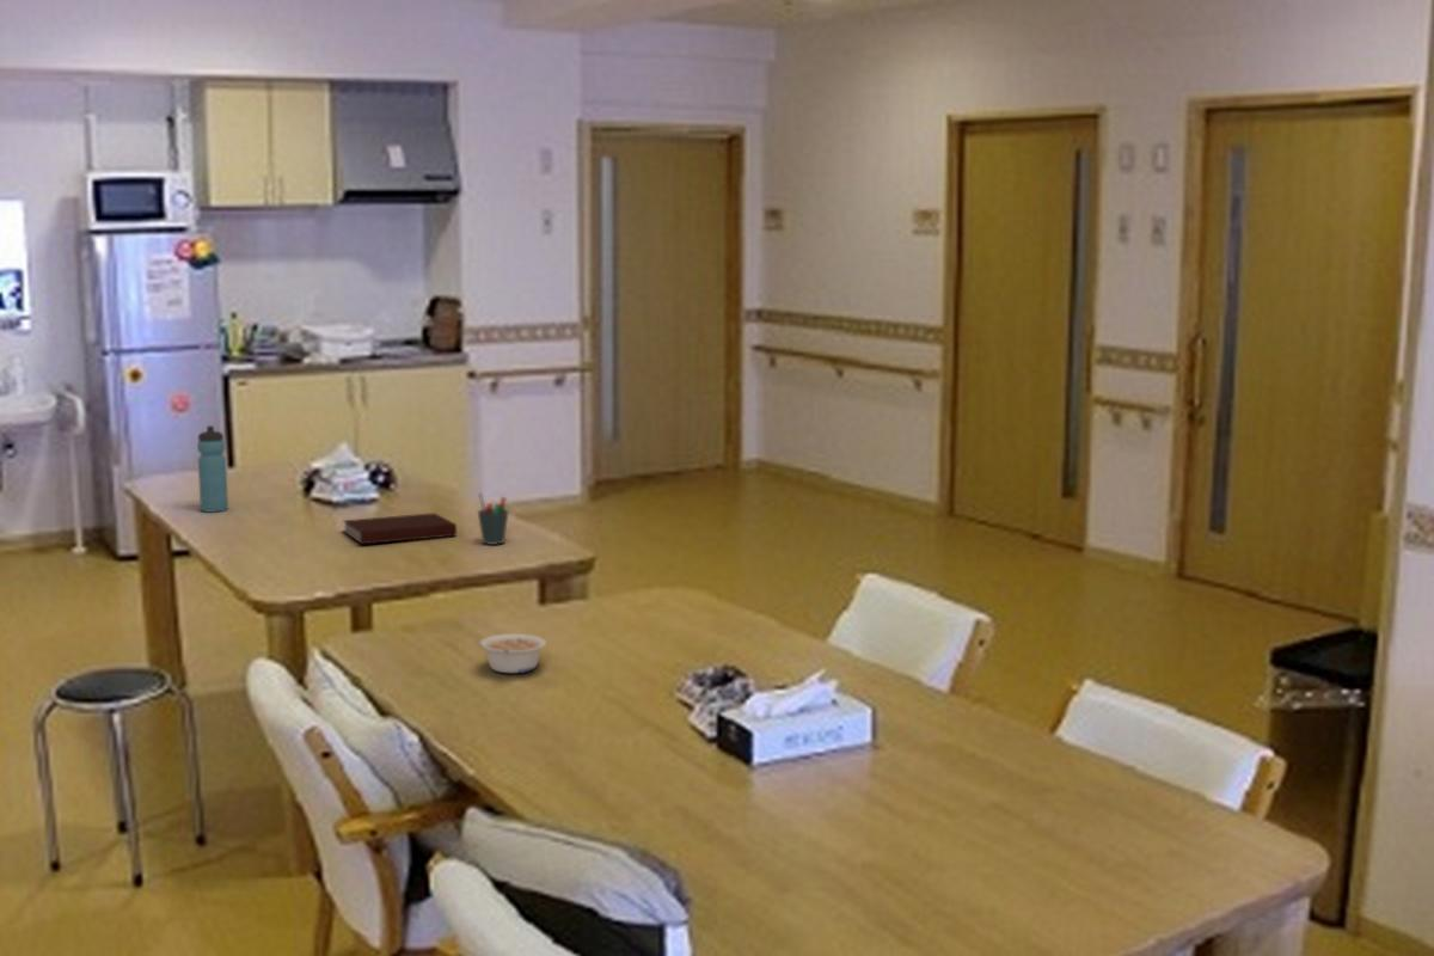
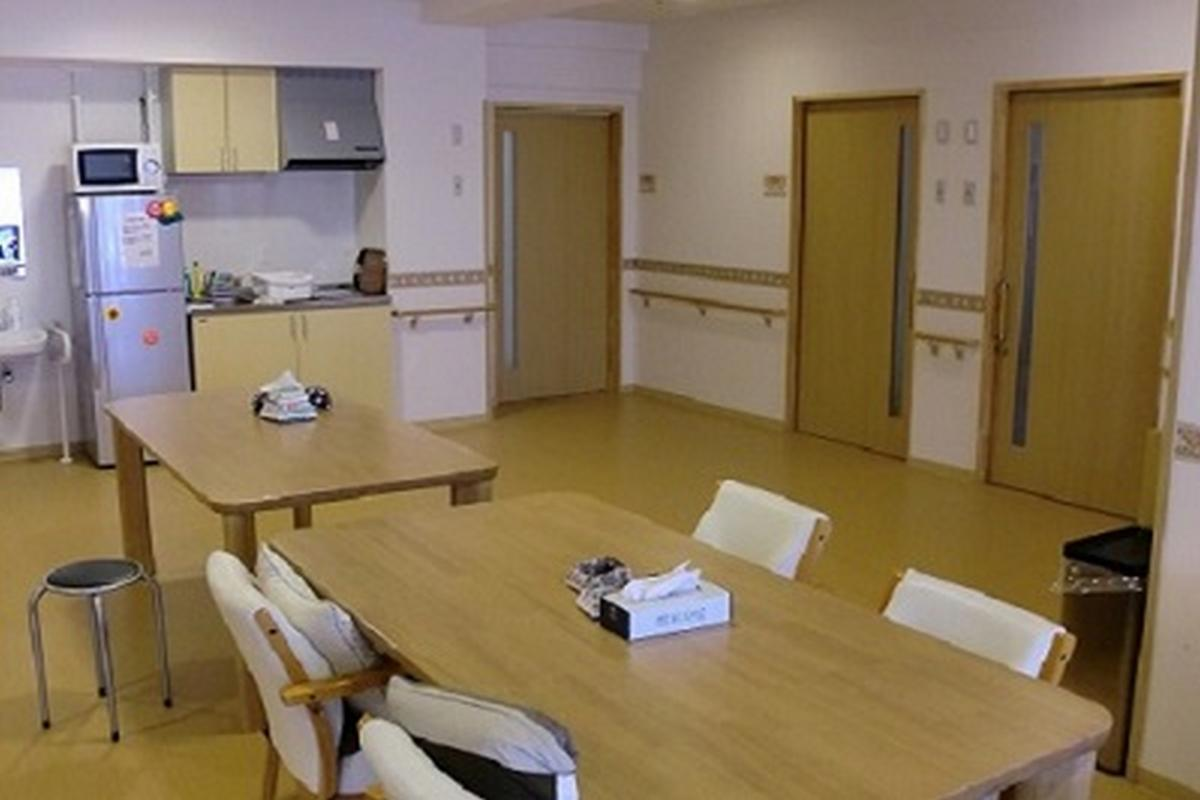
- notebook [342,511,458,545]
- legume [478,632,547,674]
- pen holder [477,491,510,546]
- water bottle [196,424,229,514]
